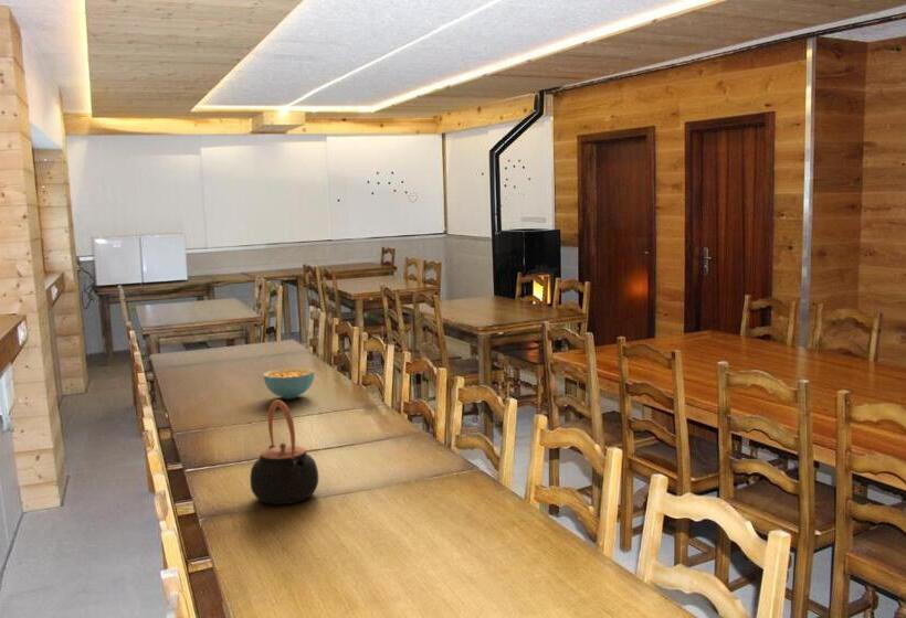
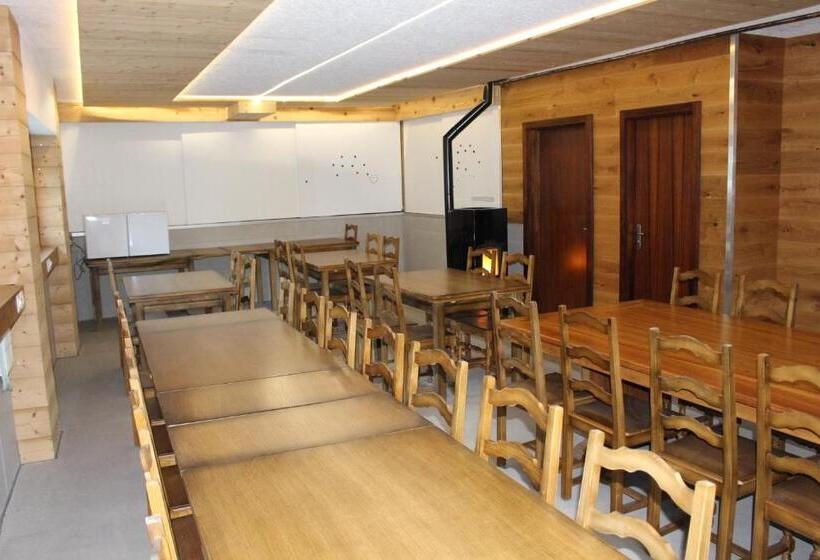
- cereal bowl [262,366,315,399]
- teapot [249,398,319,505]
